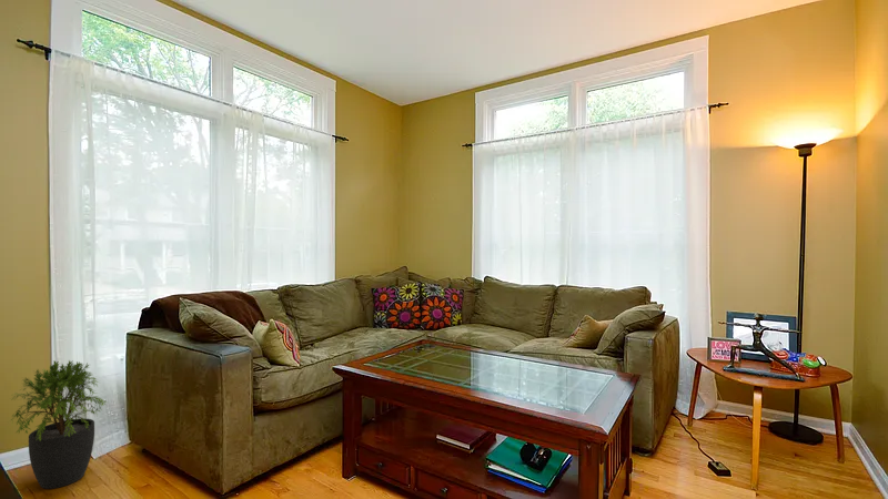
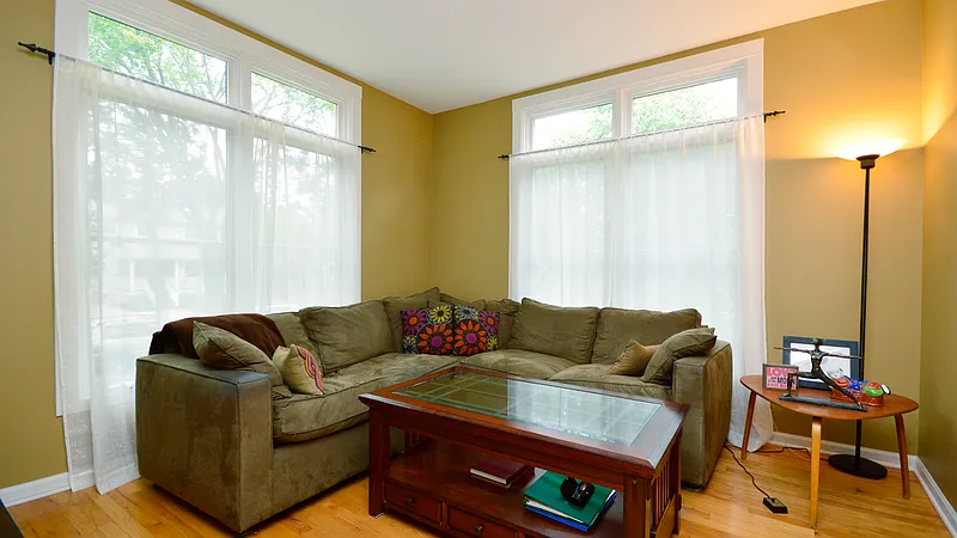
- potted plant [8,359,108,490]
